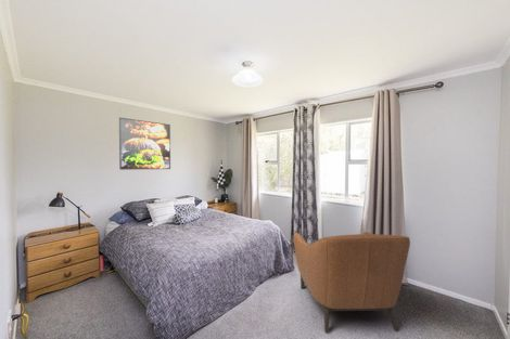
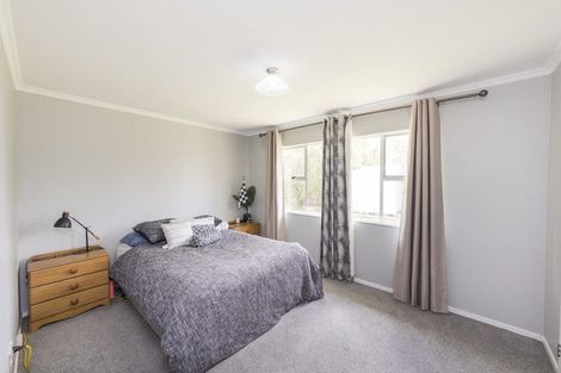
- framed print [118,116,171,171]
- chair [293,231,411,334]
